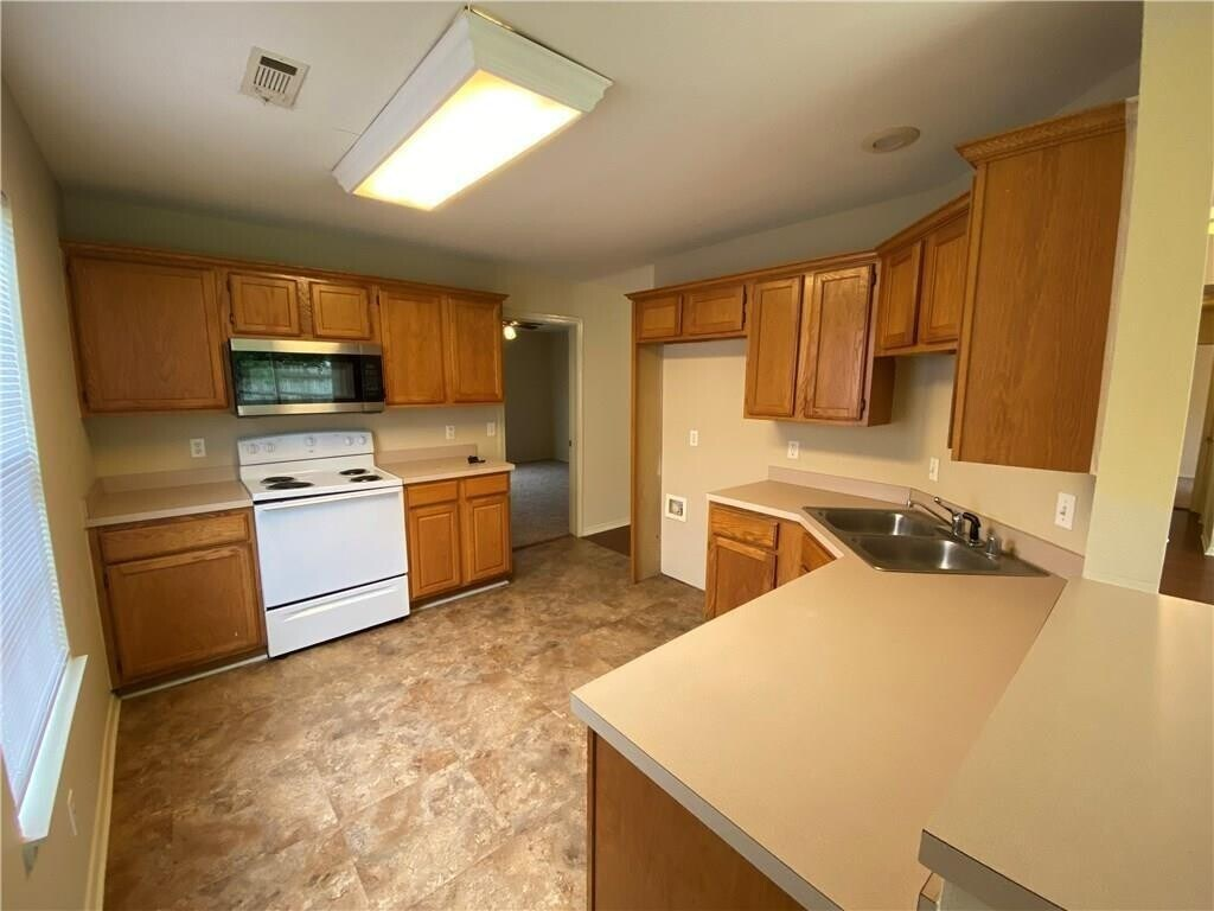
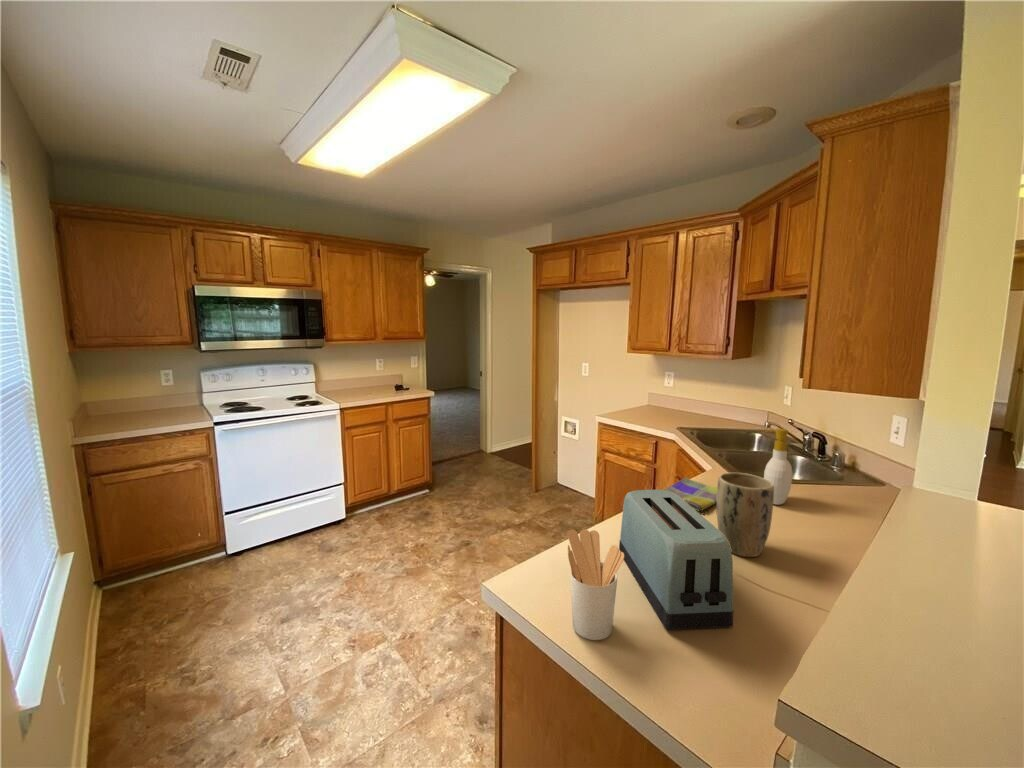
+ dish towel [663,477,718,512]
+ soap bottle [763,428,793,506]
+ utensil holder [567,528,624,641]
+ plant pot [715,472,774,558]
+ toaster [618,489,734,630]
